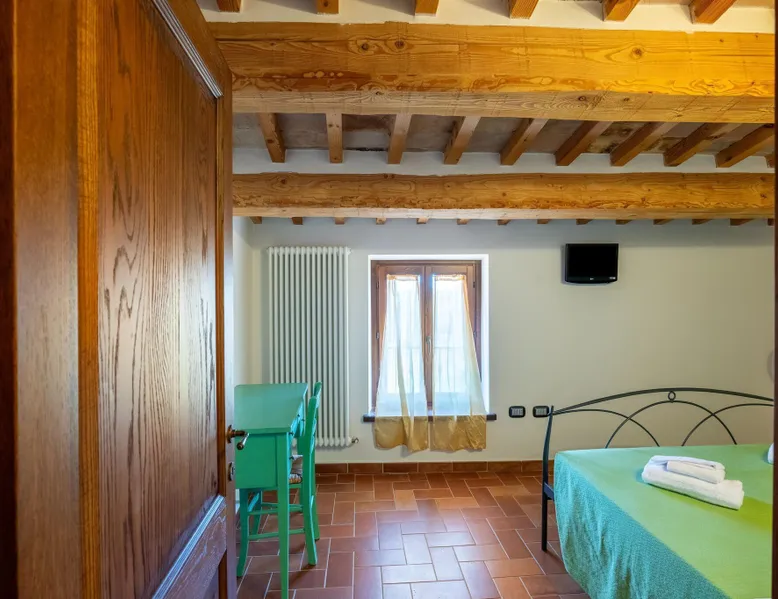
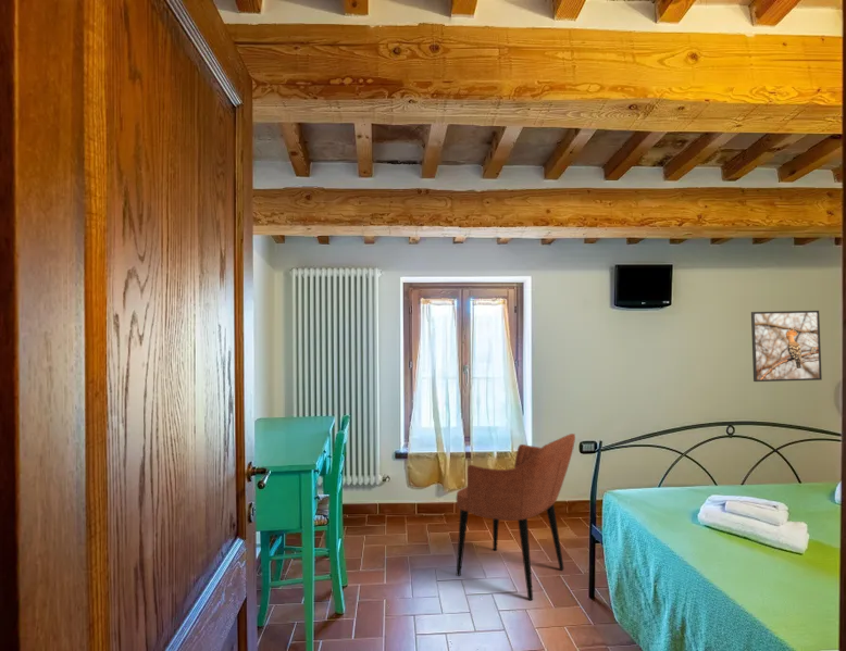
+ armchair [455,433,576,601]
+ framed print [750,310,823,383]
